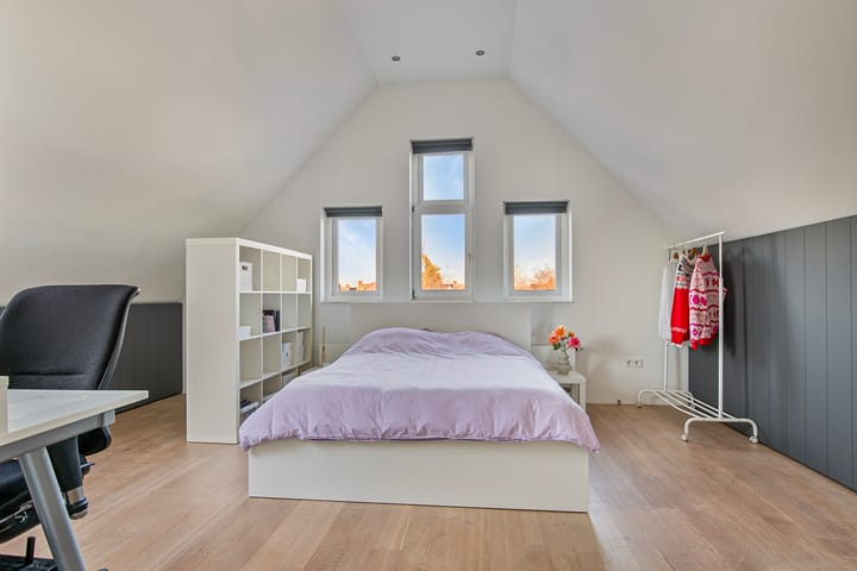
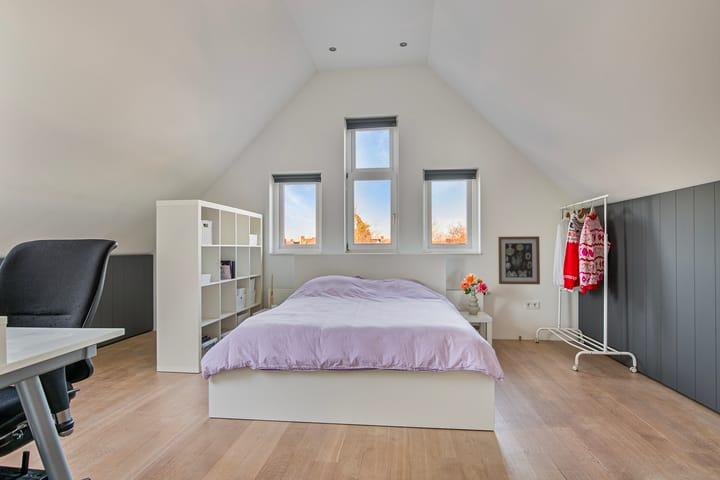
+ wall art [497,235,541,285]
